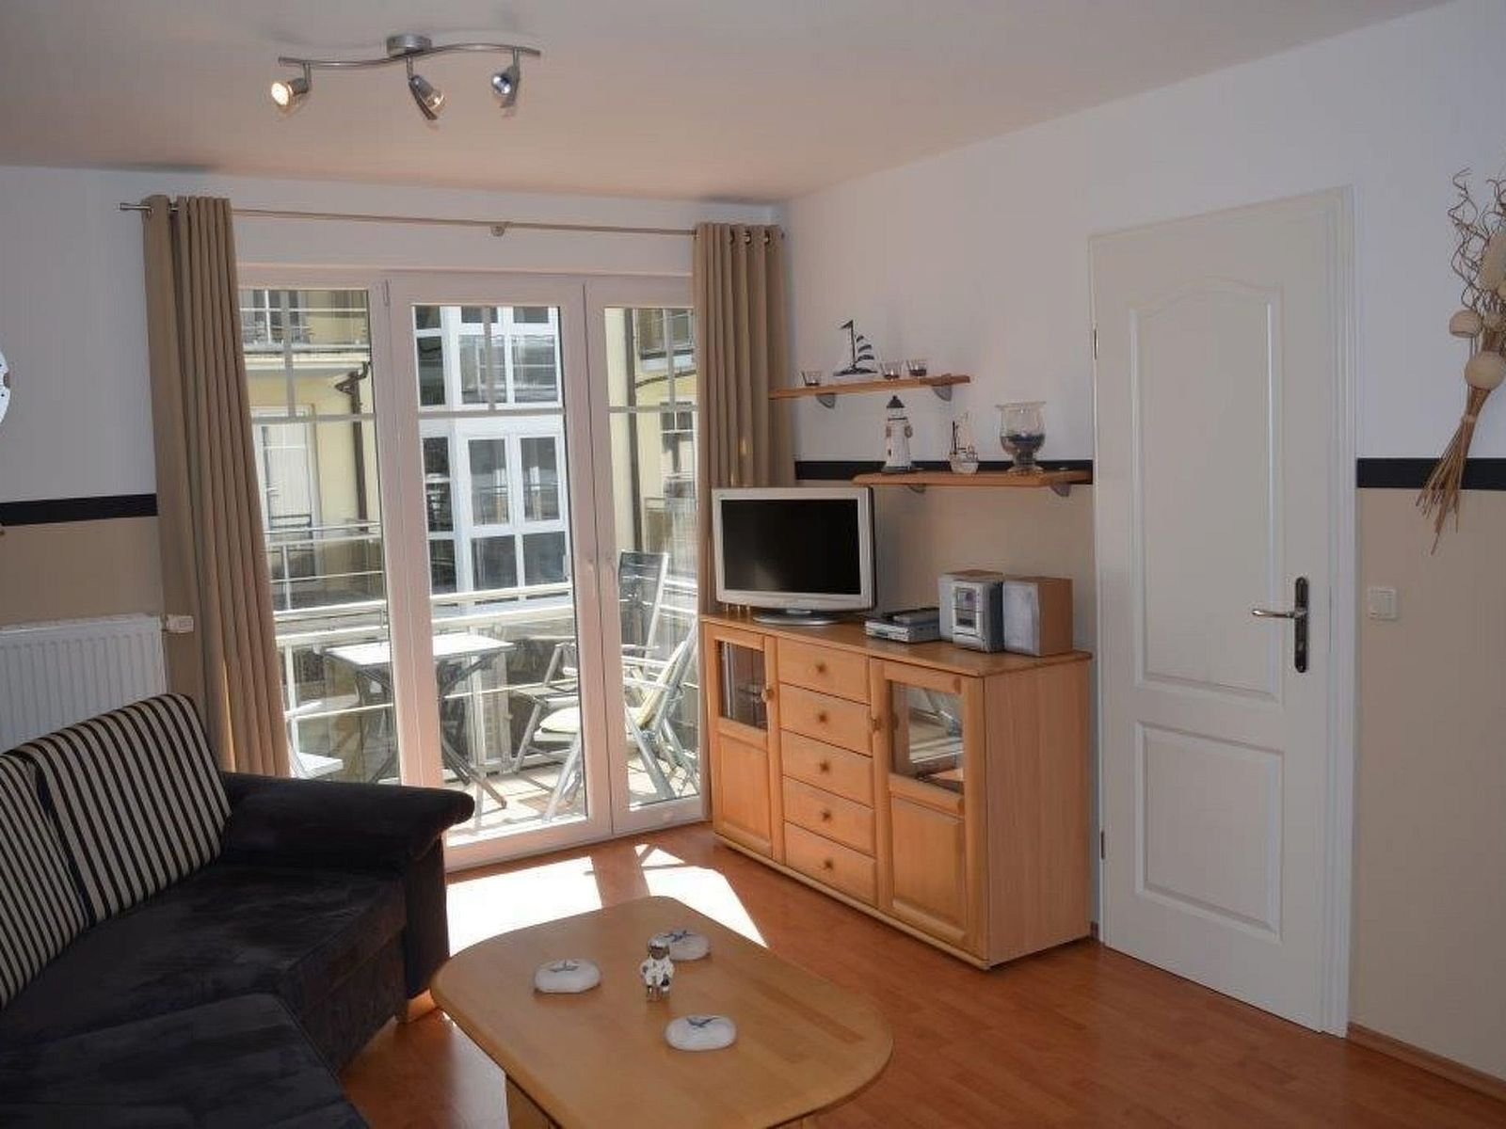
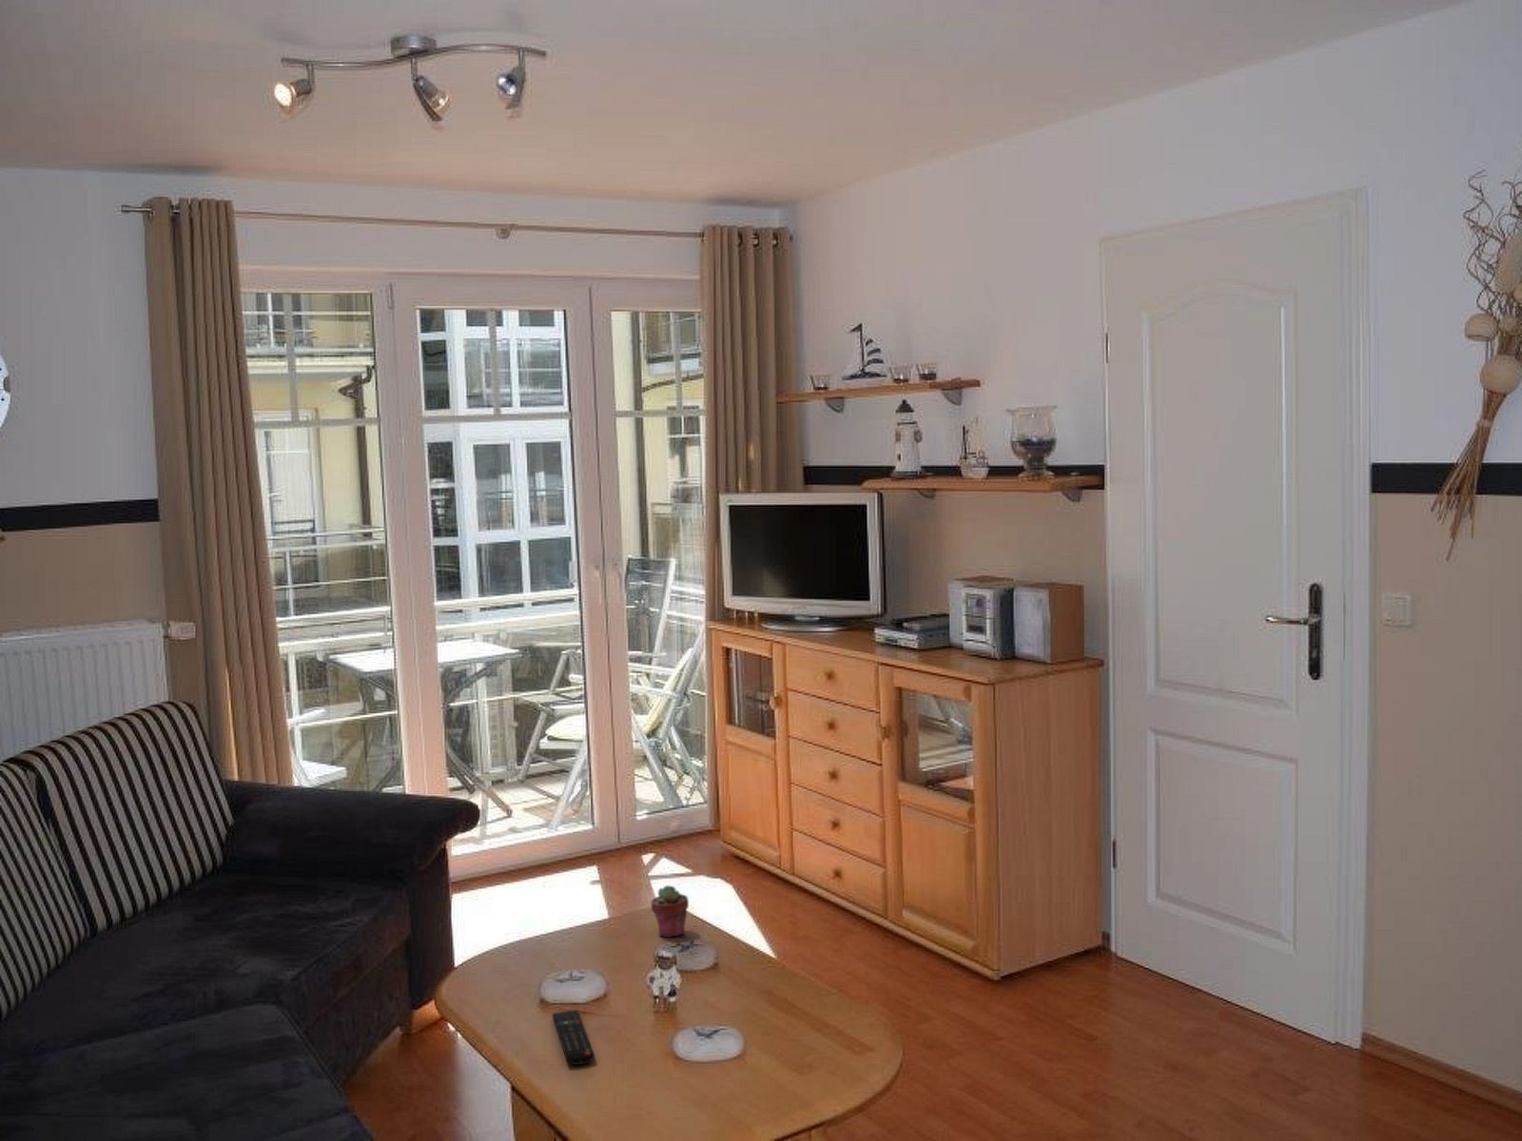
+ potted succulent [650,885,689,938]
+ remote control [551,1009,596,1065]
